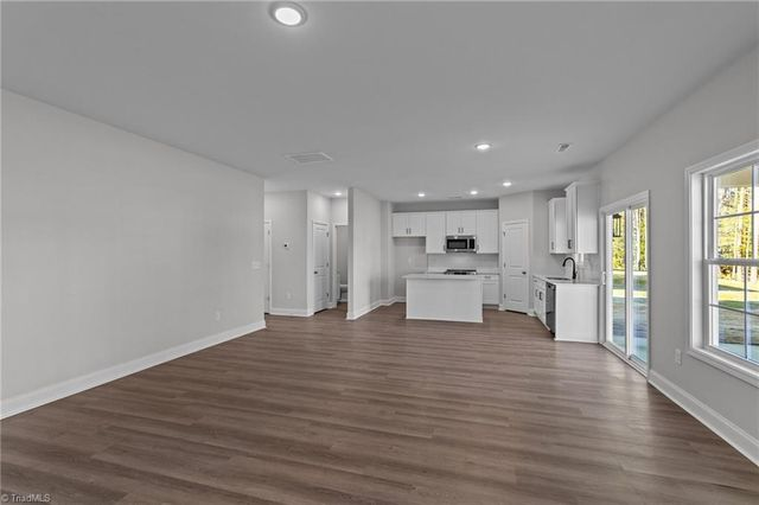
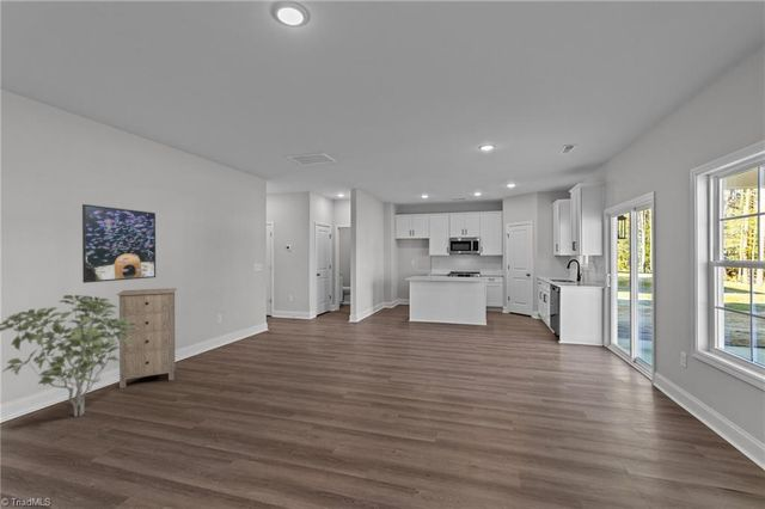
+ storage cabinet [116,287,178,390]
+ shrub [0,294,139,417]
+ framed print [81,203,157,284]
